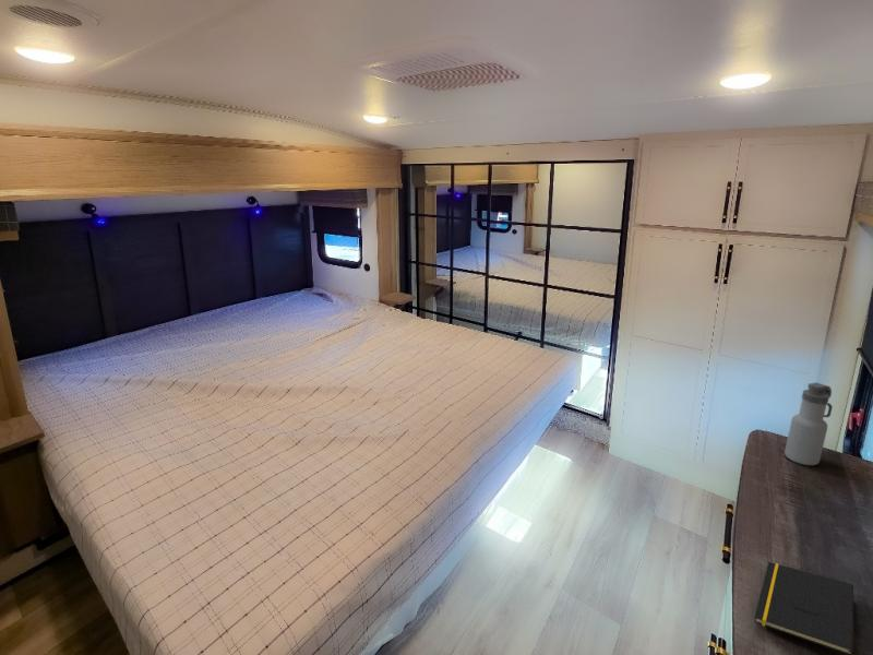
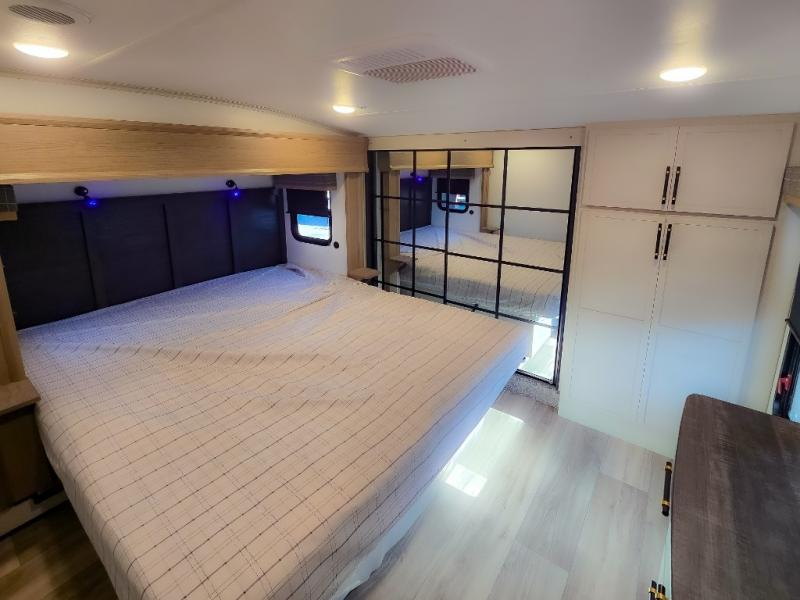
- notepad [754,561,854,655]
- water bottle [784,382,834,466]
